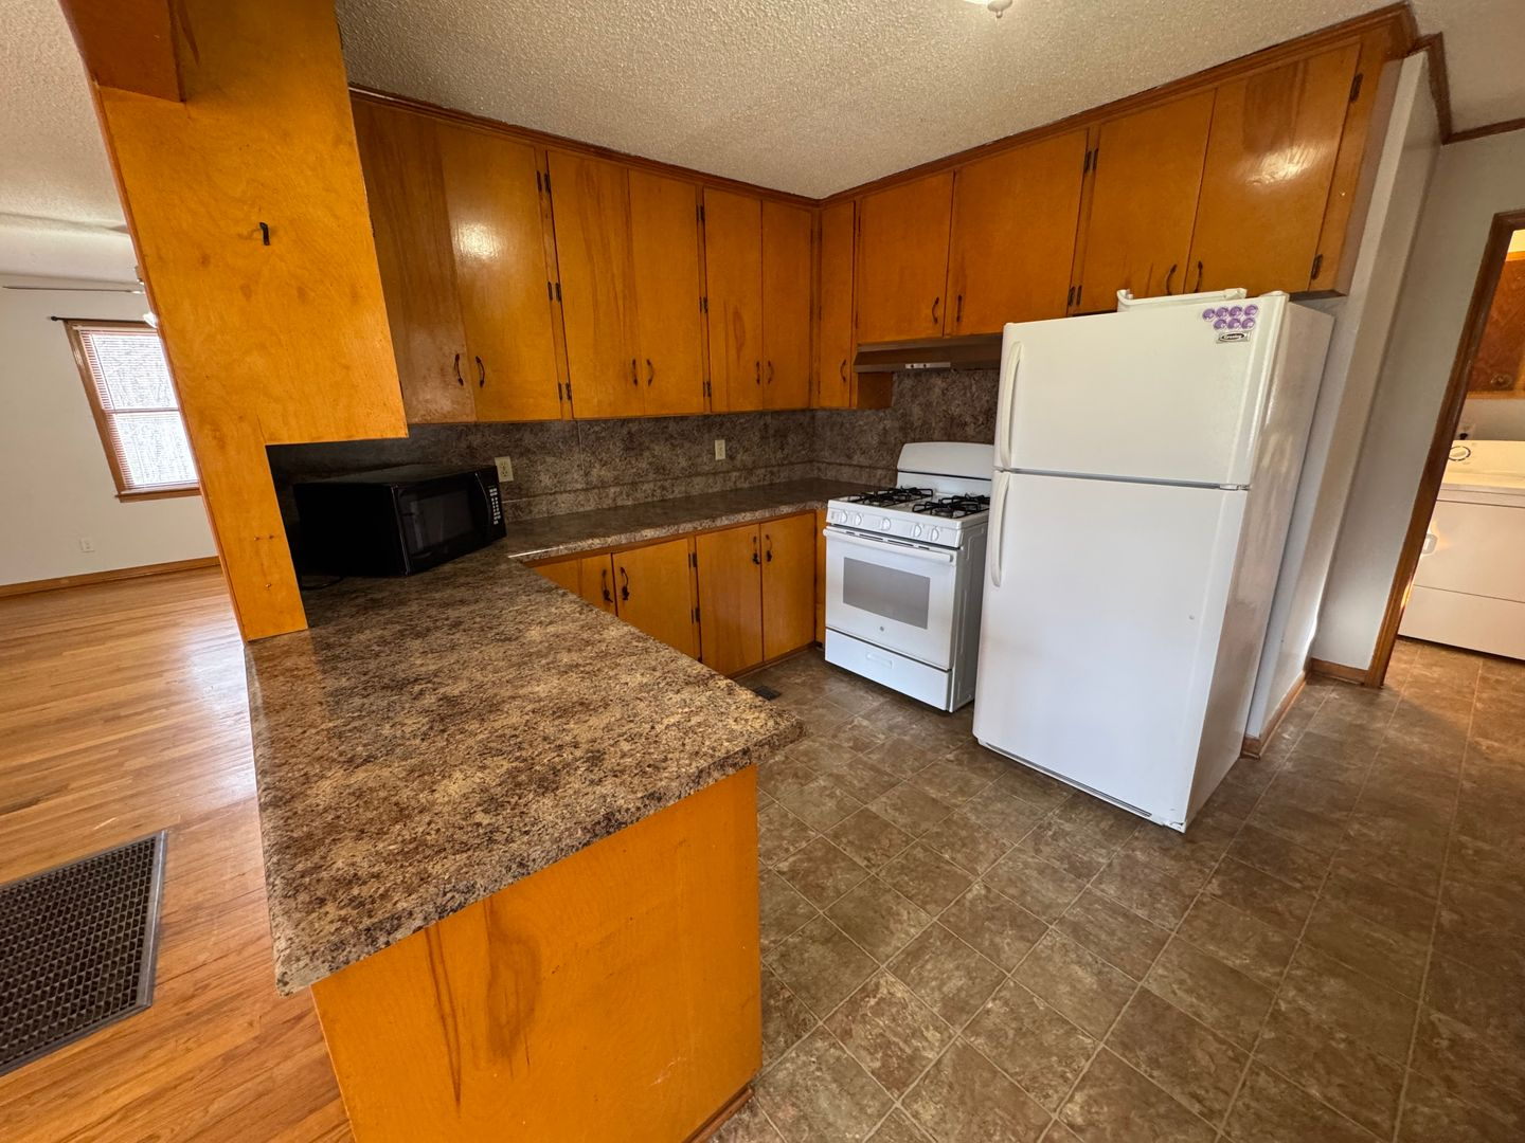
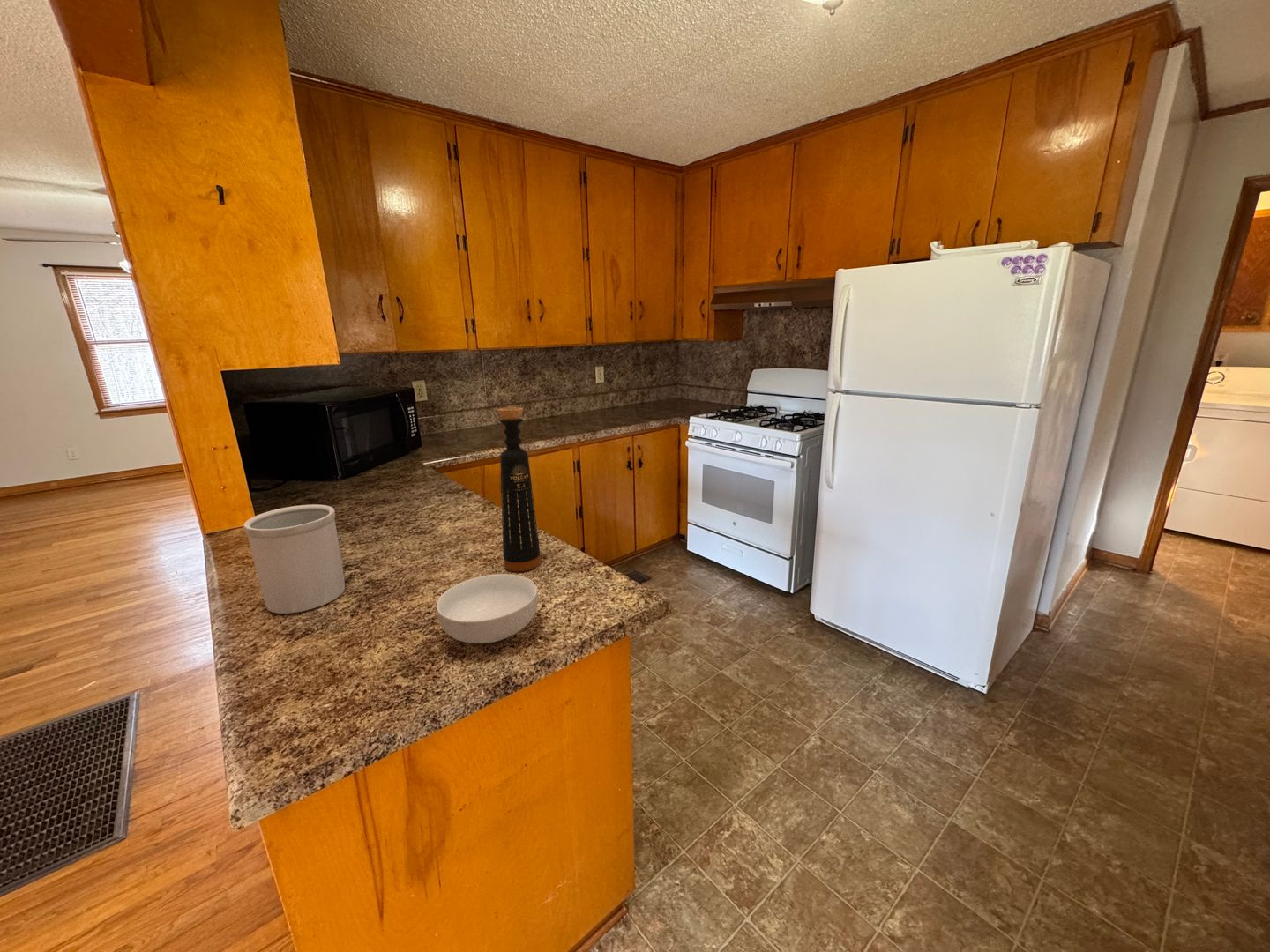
+ bottle [497,406,542,572]
+ cereal bowl [436,573,539,644]
+ utensil holder [243,503,346,614]
